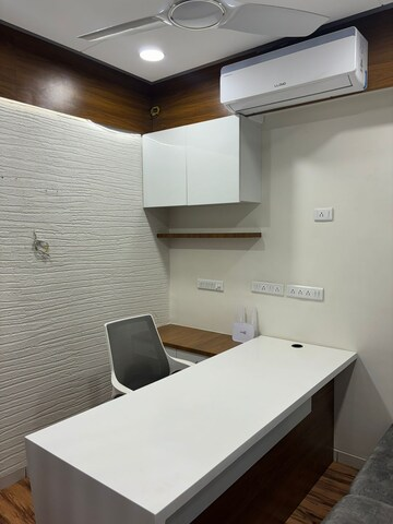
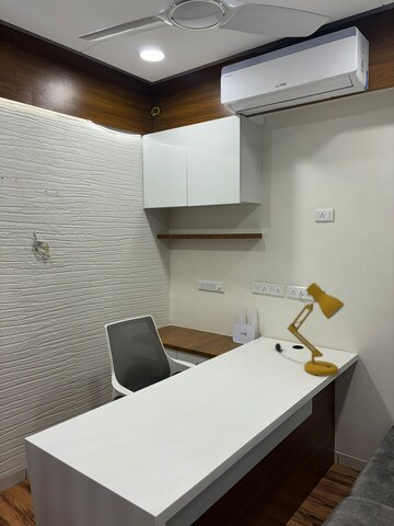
+ desk lamp [274,282,346,377]
